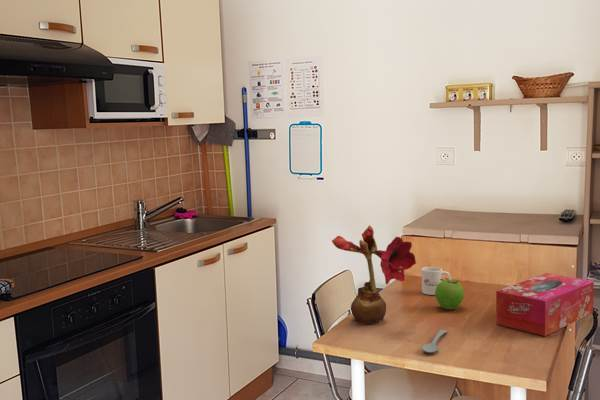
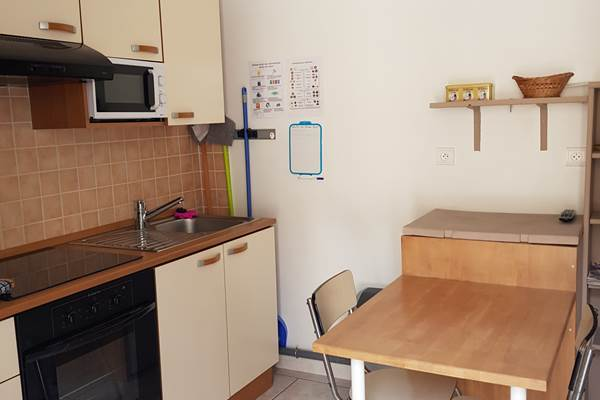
- spoon [421,329,448,354]
- fruit [434,277,465,311]
- flower [331,224,417,325]
- tissue box [495,272,595,337]
- mug [421,266,452,296]
